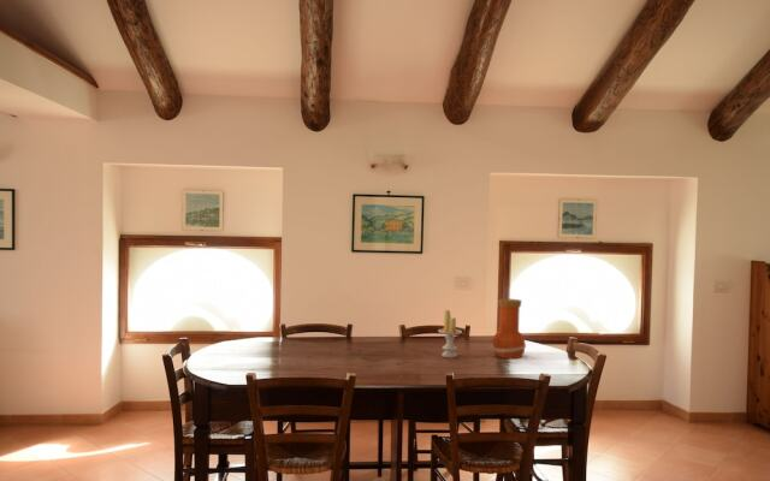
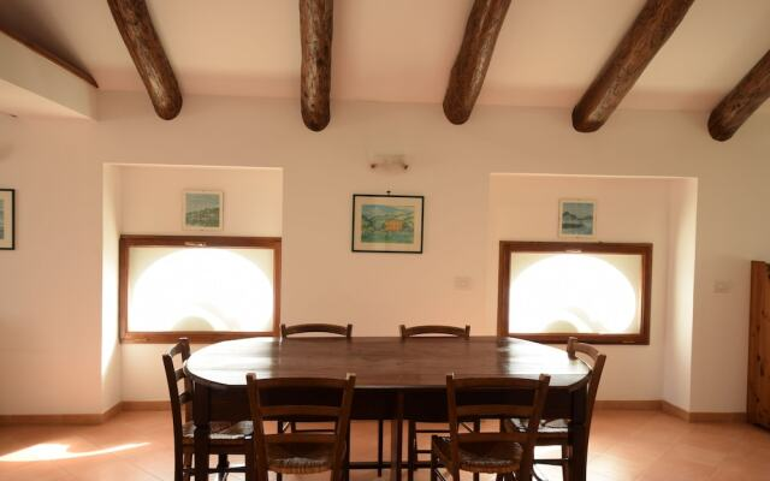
- vase [491,297,527,360]
- candle [437,309,463,358]
